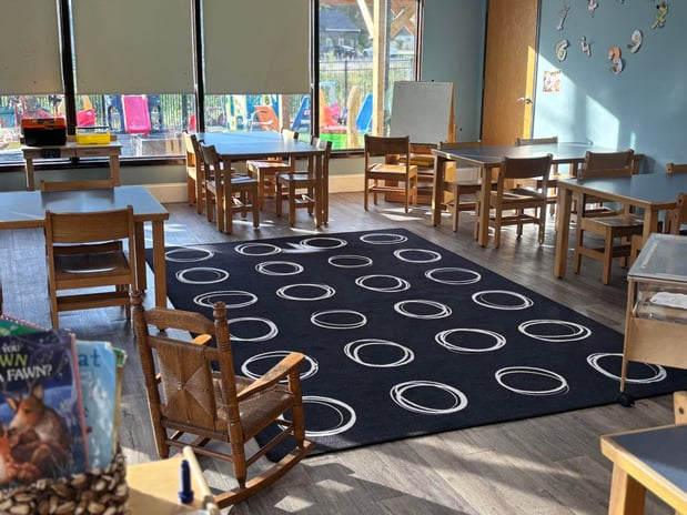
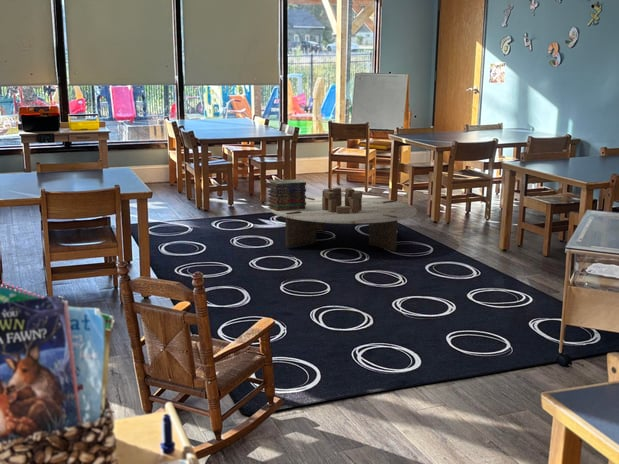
+ book stack [267,179,307,211]
+ wooden block set [321,187,363,214]
+ coffee table [269,196,418,252]
